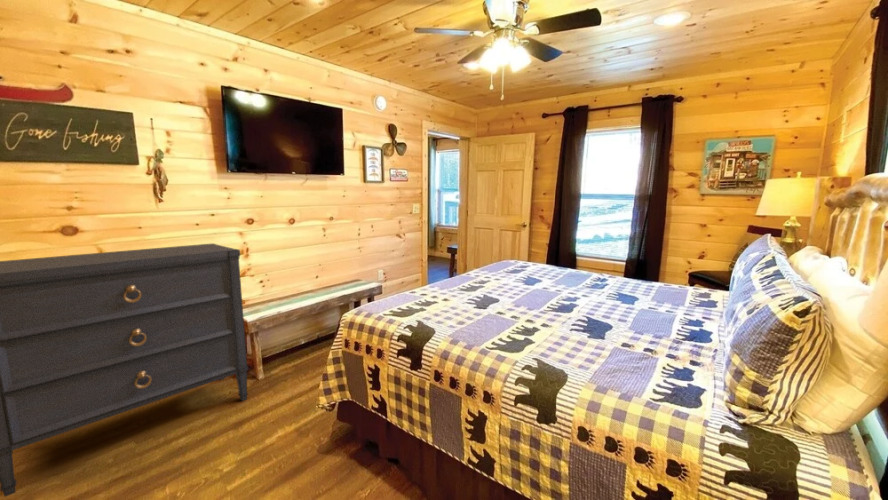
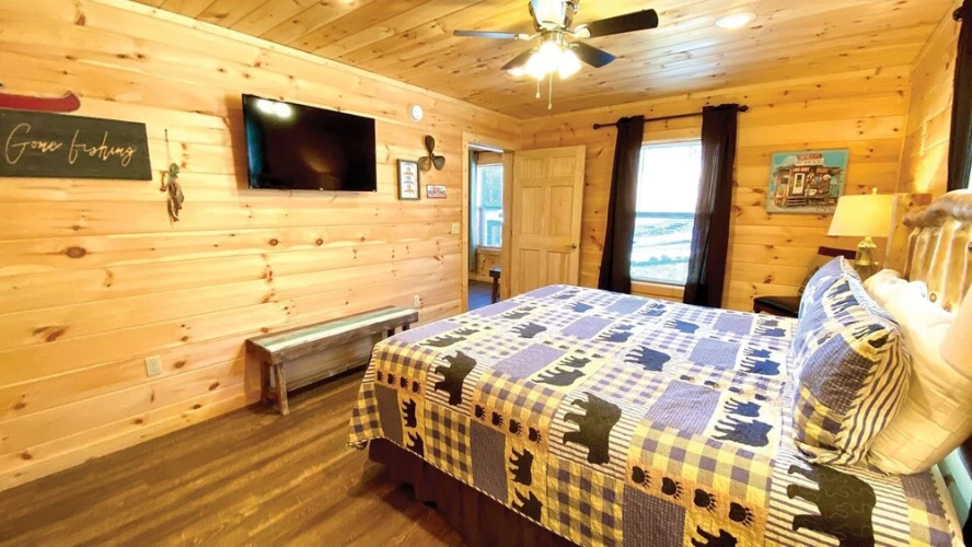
- dresser [0,242,250,498]
